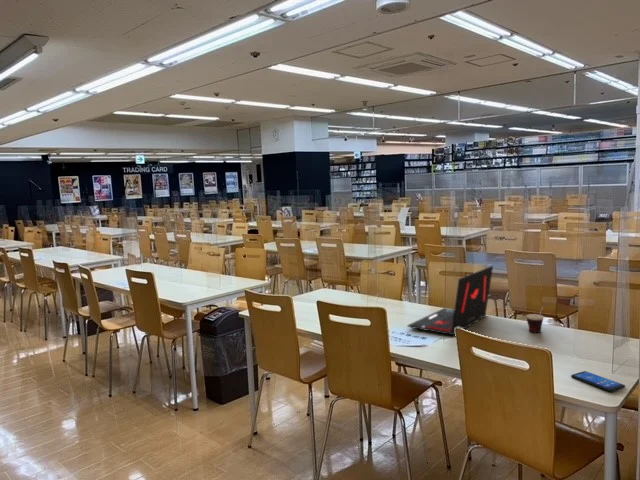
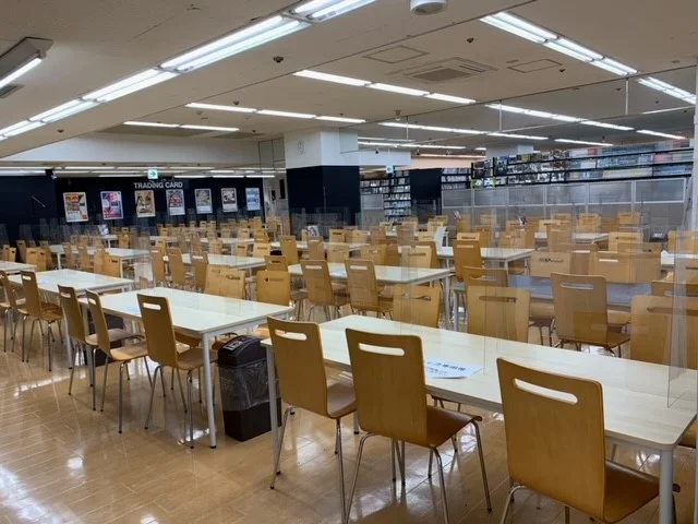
- smartphone [570,370,626,393]
- cup [525,302,550,334]
- laptop [406,265,494,336]
